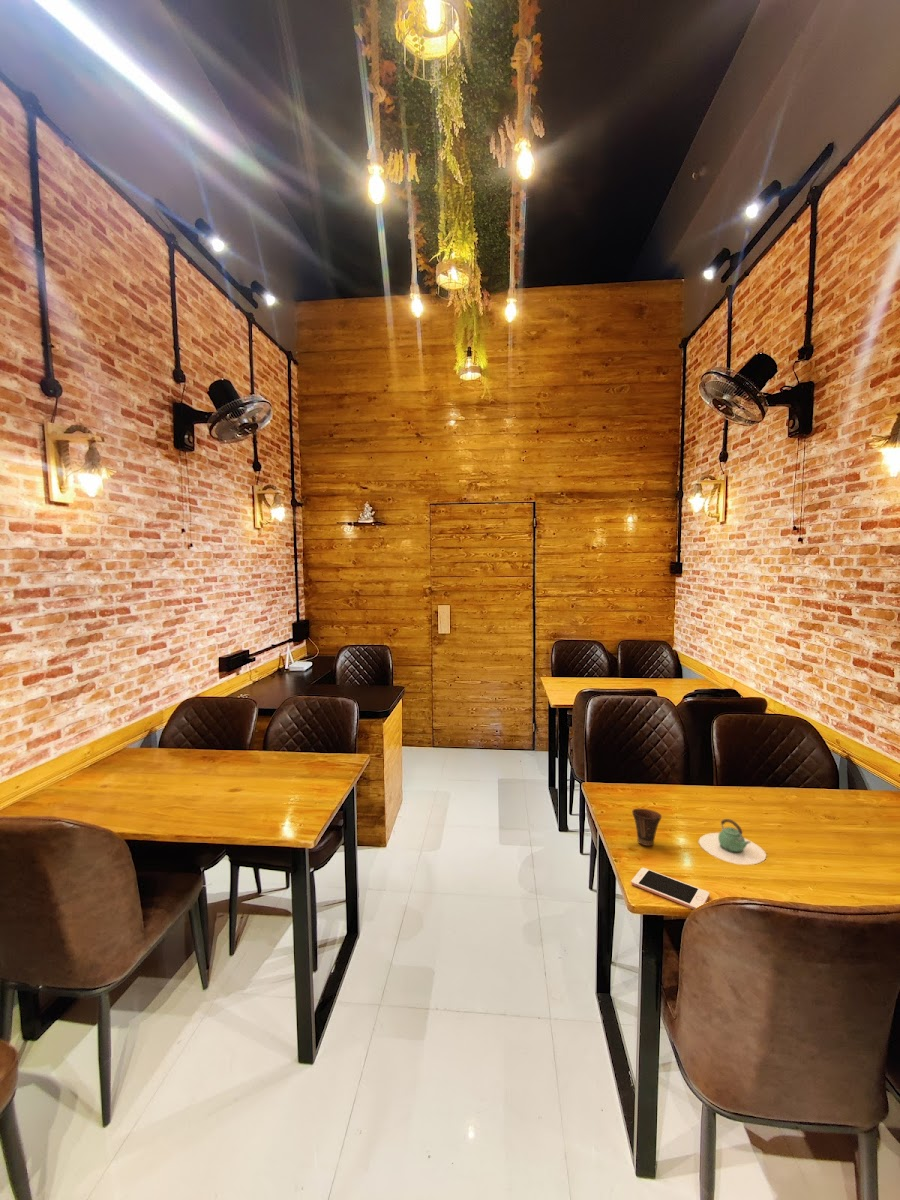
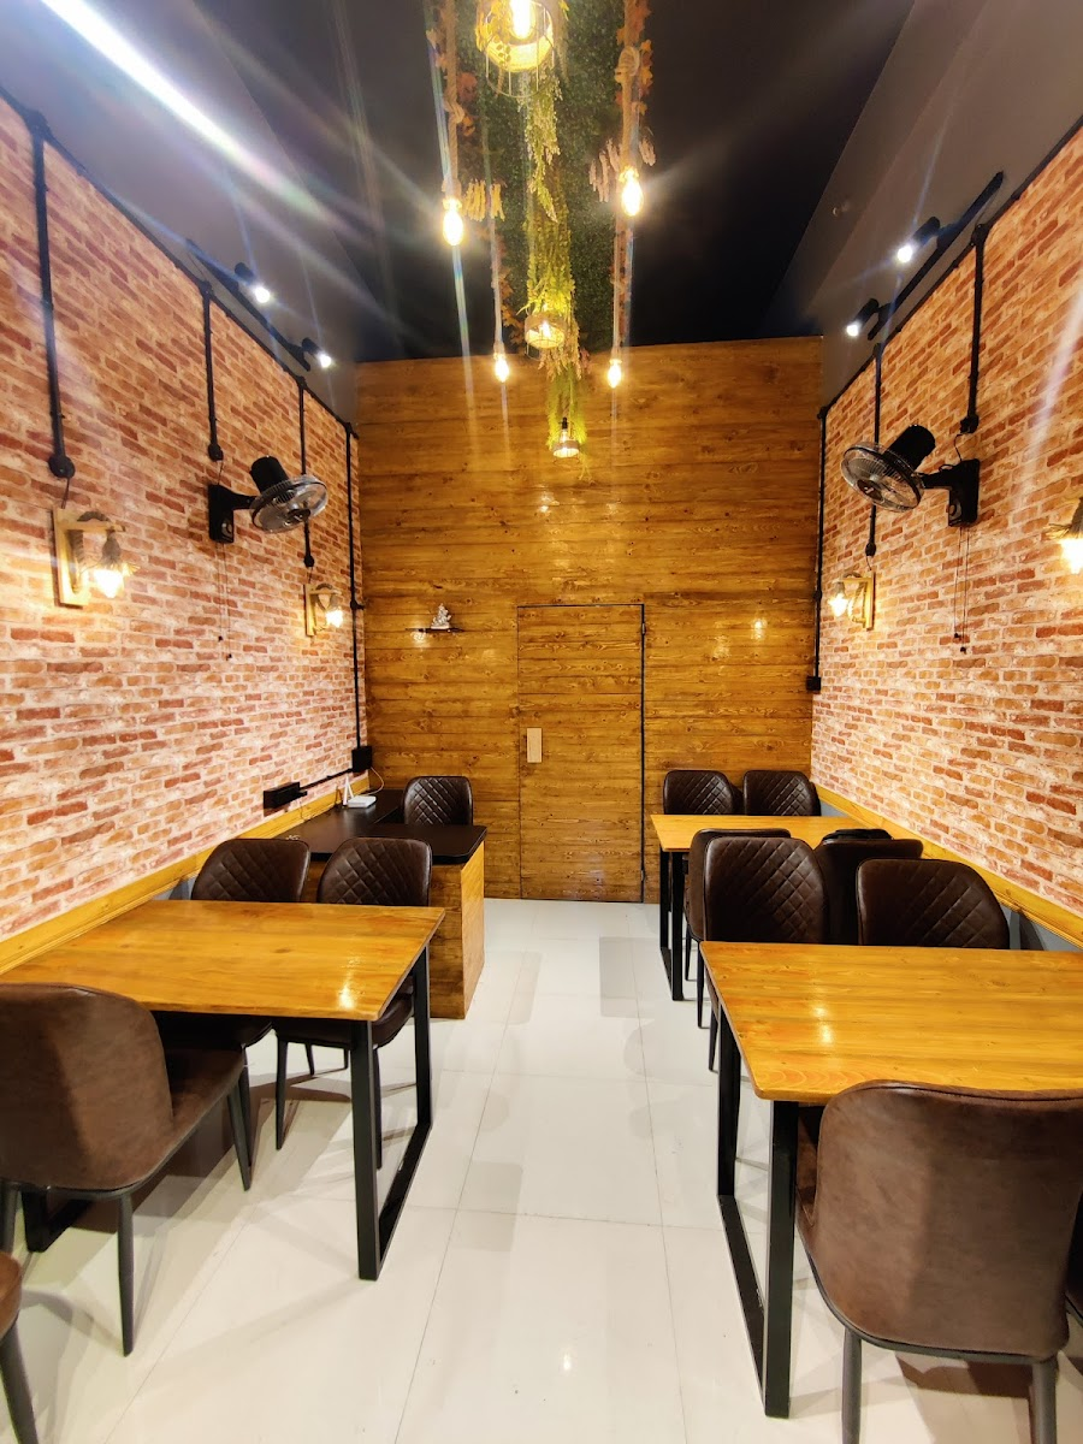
- cup [631,808,663,847]
- teapot [697,818,767,866]
- cell phone [630,867,710,911]
